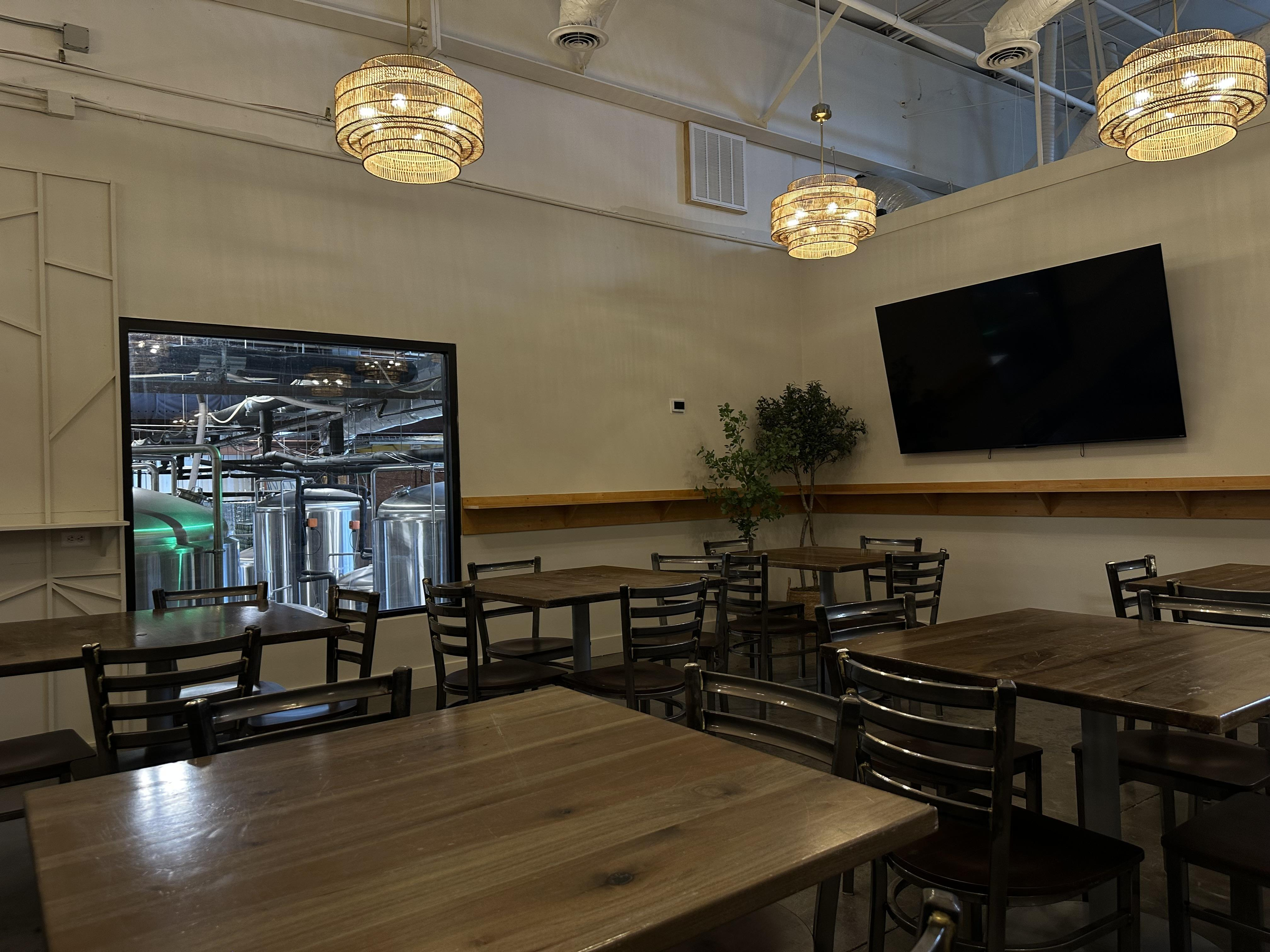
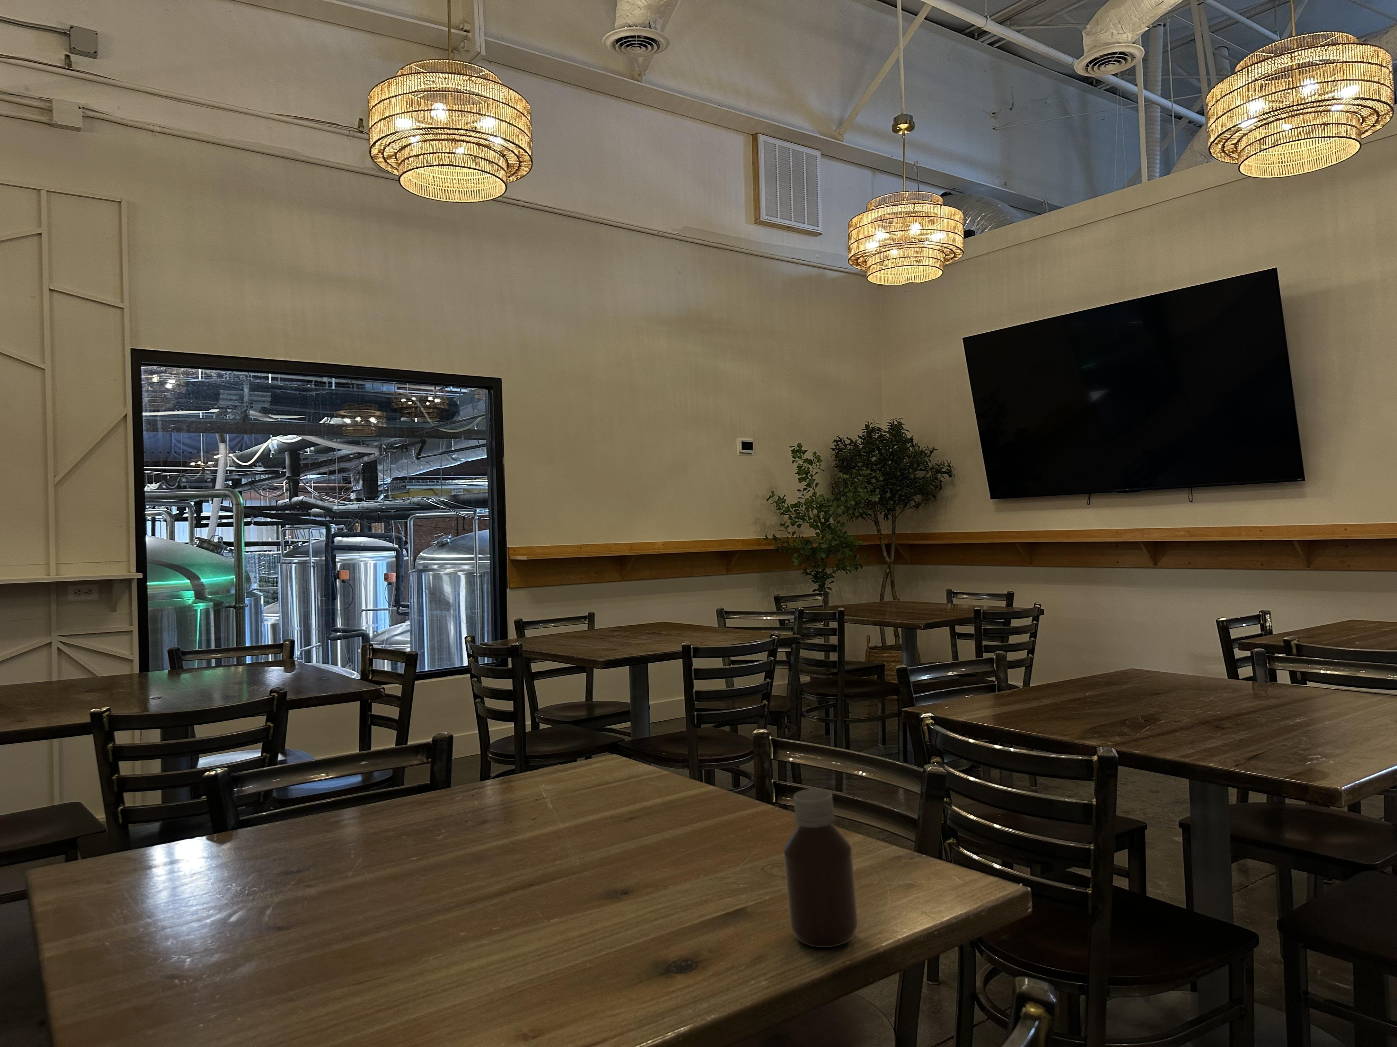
+ bottle [783,789,858,948]
